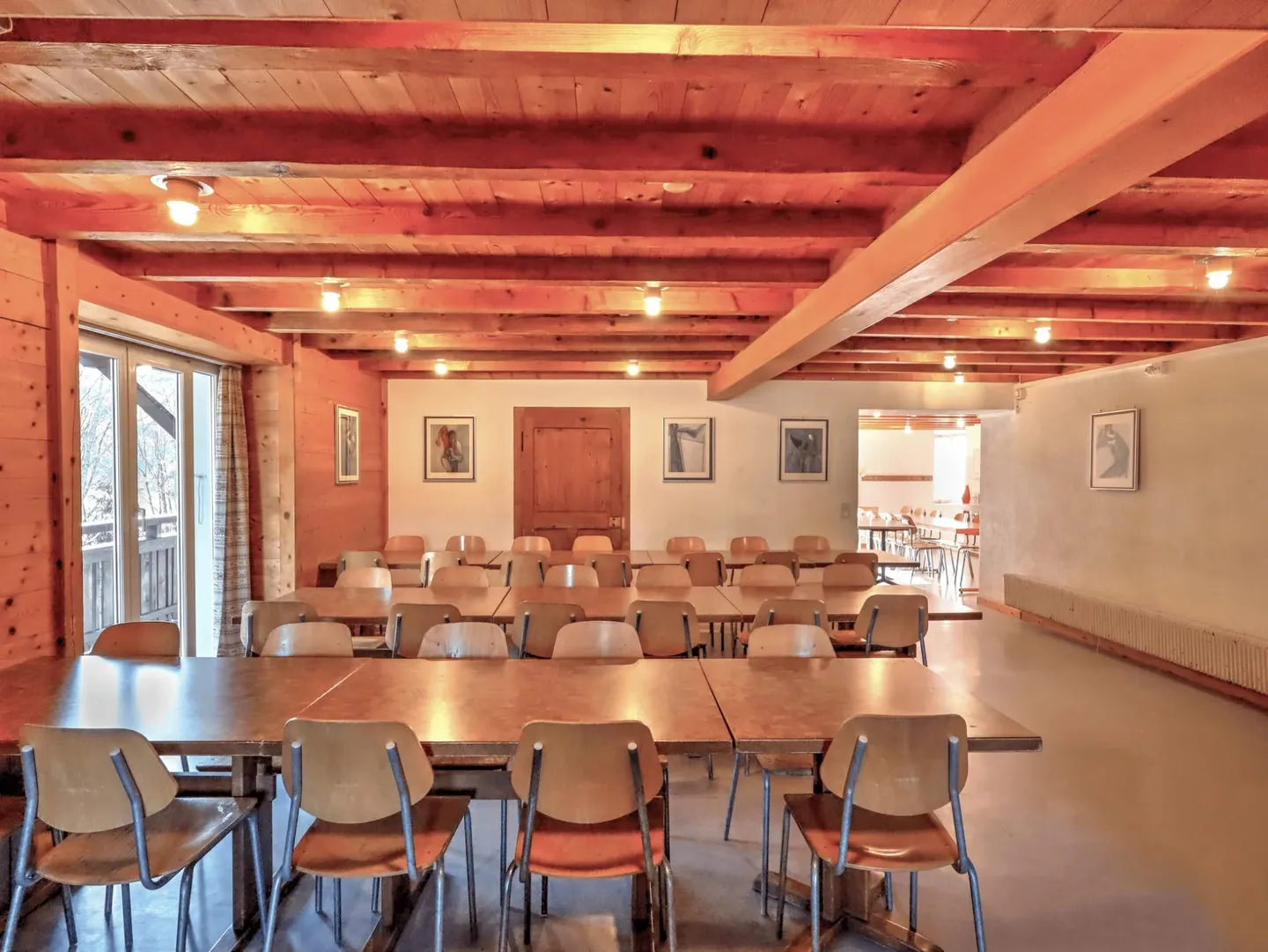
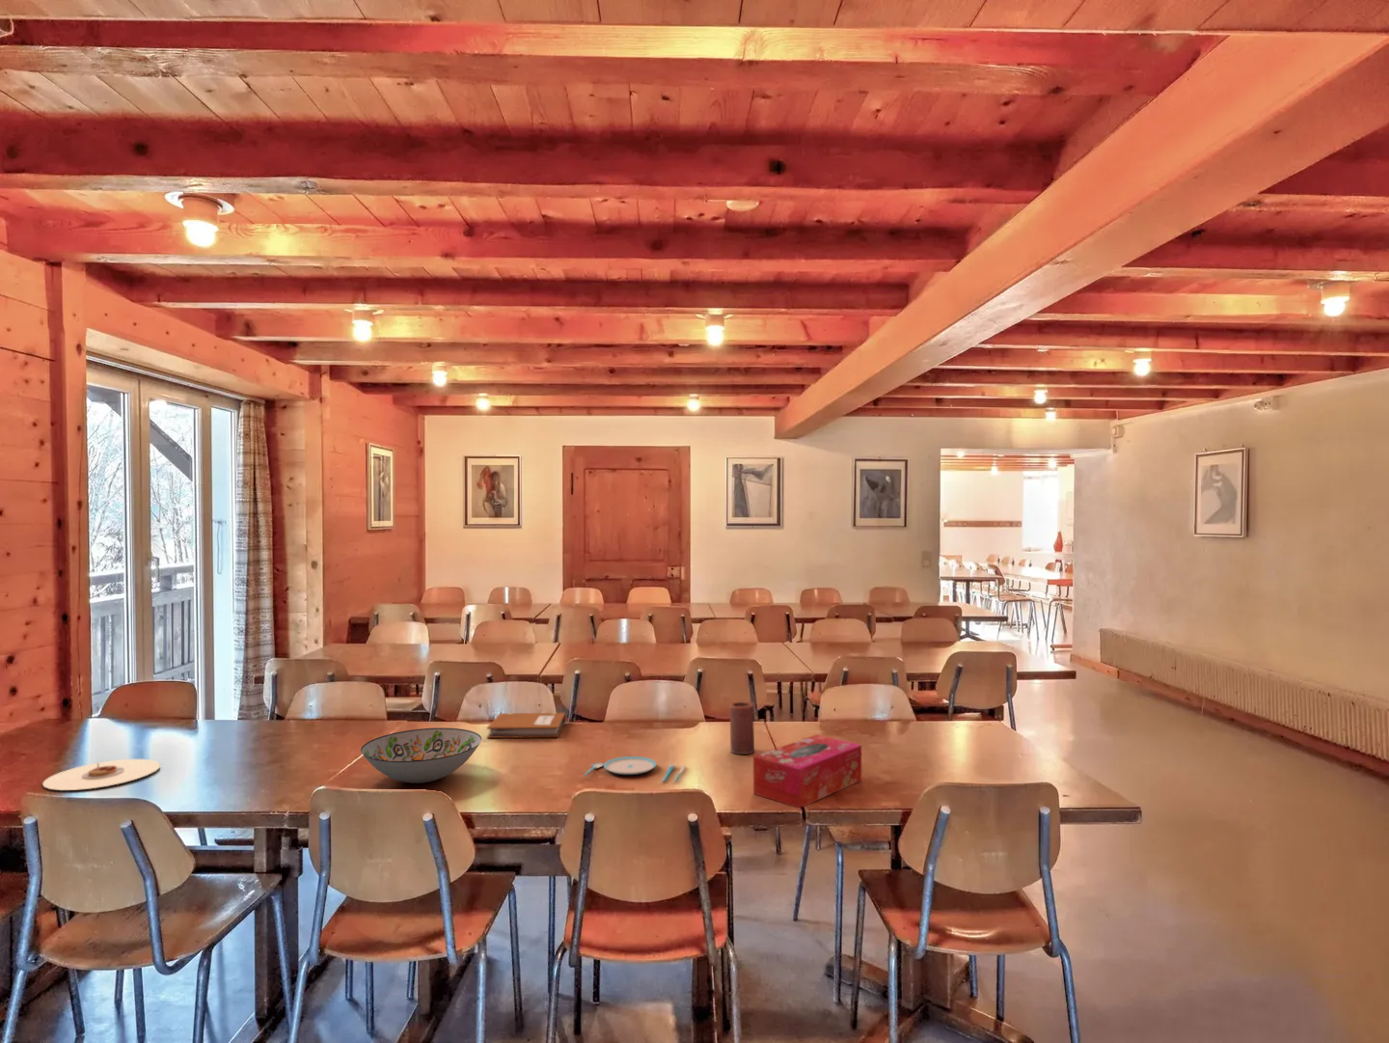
+ tissue box [753,733,862,810]
+ notebook [486,712,570,740]
+ decorative bowl [359,726,482,784]
+ plate [42,758,161,791]
+ candle [728,700,756,756]
+ plate [584,756,686,782]
